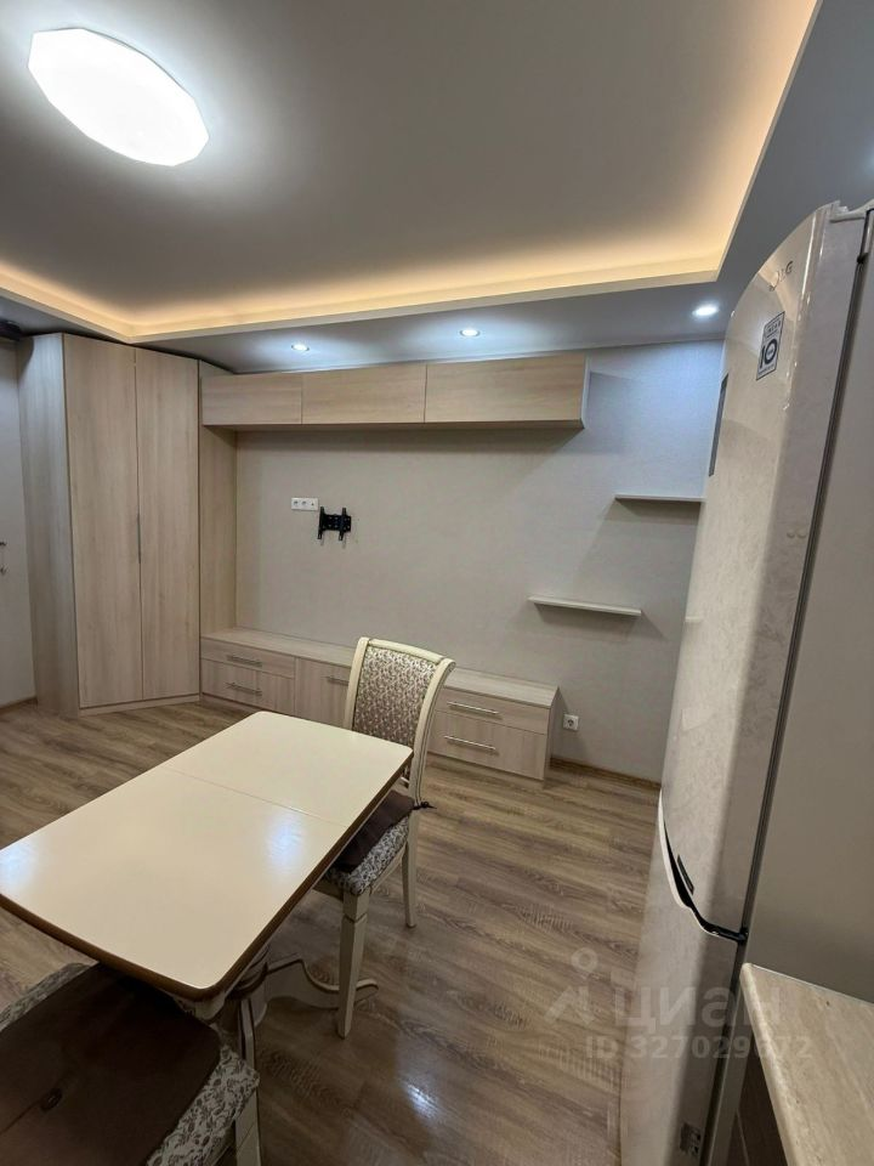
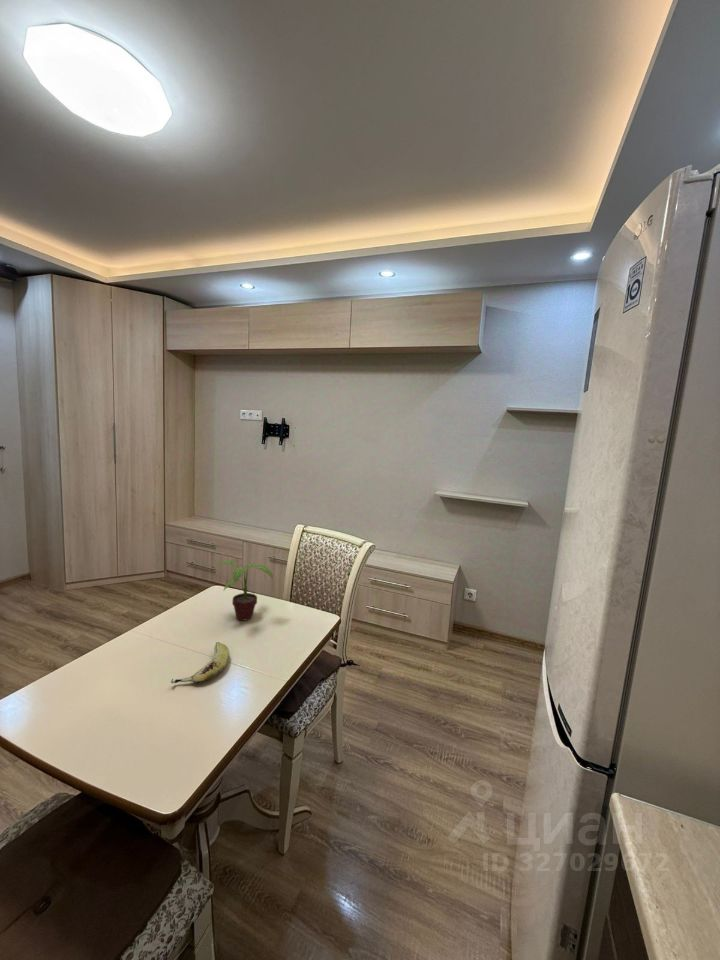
+ fruit [170,641,230,684]
+ potted plant [212,560,275,622]
